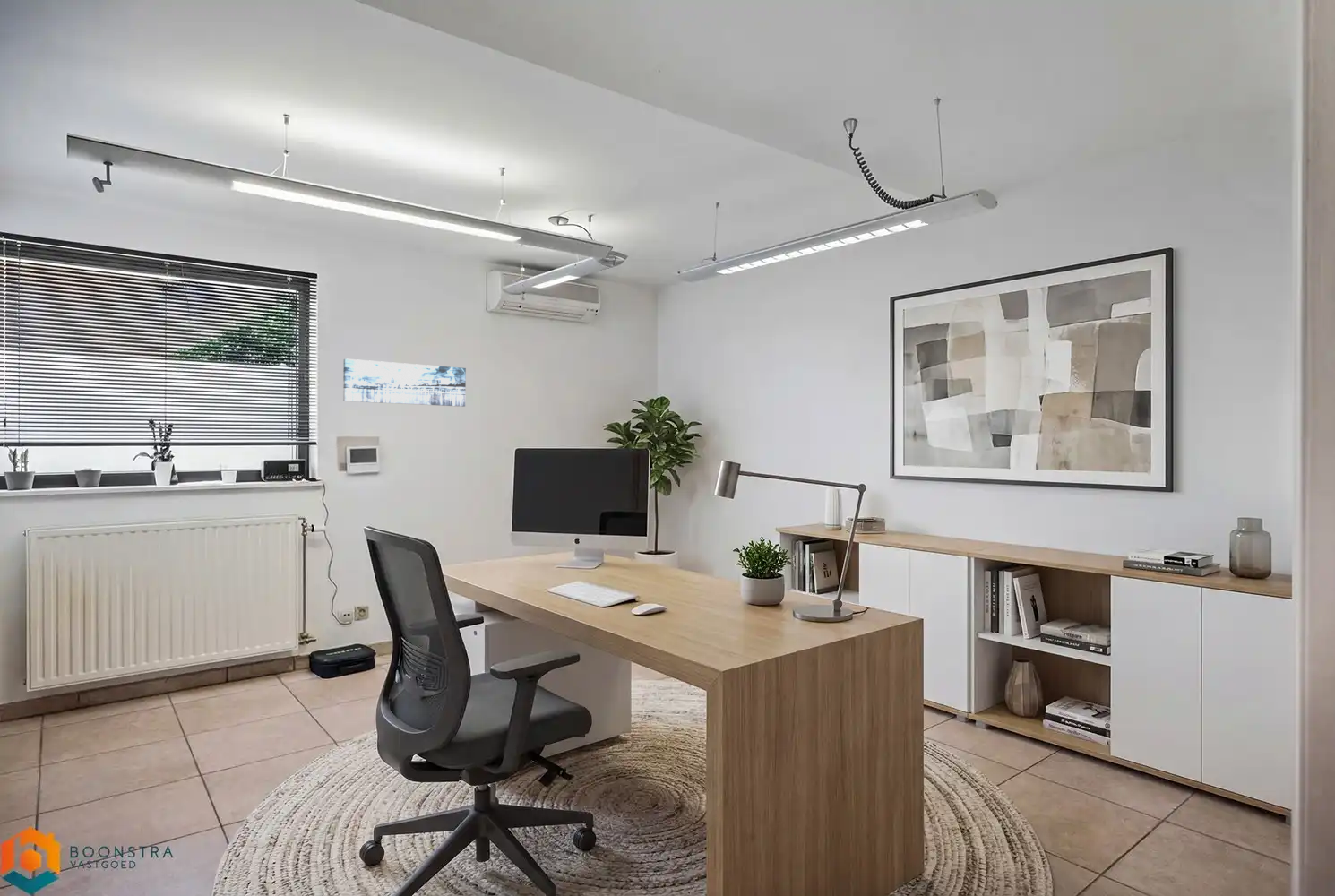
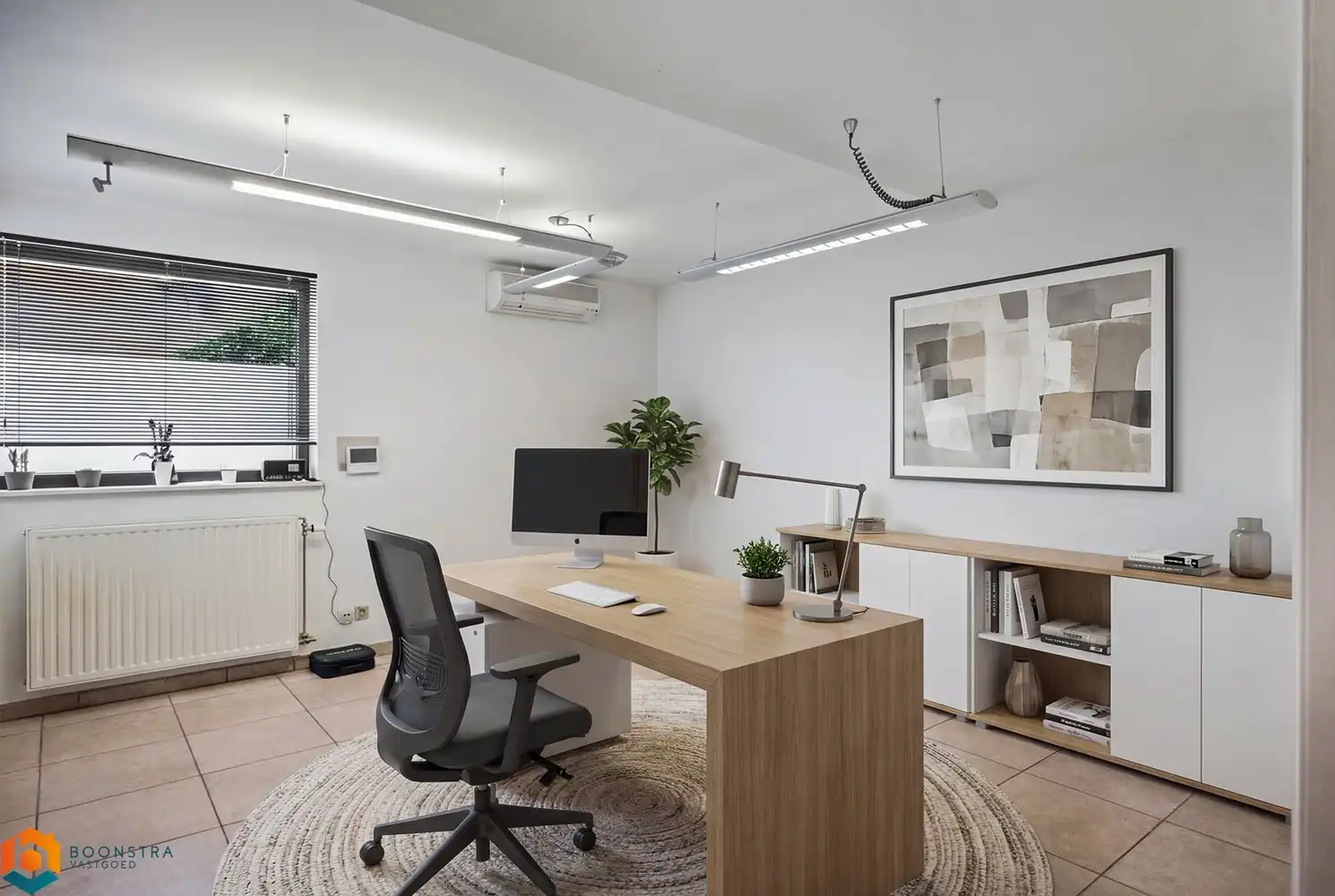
- wall art [342,358,467,408]
